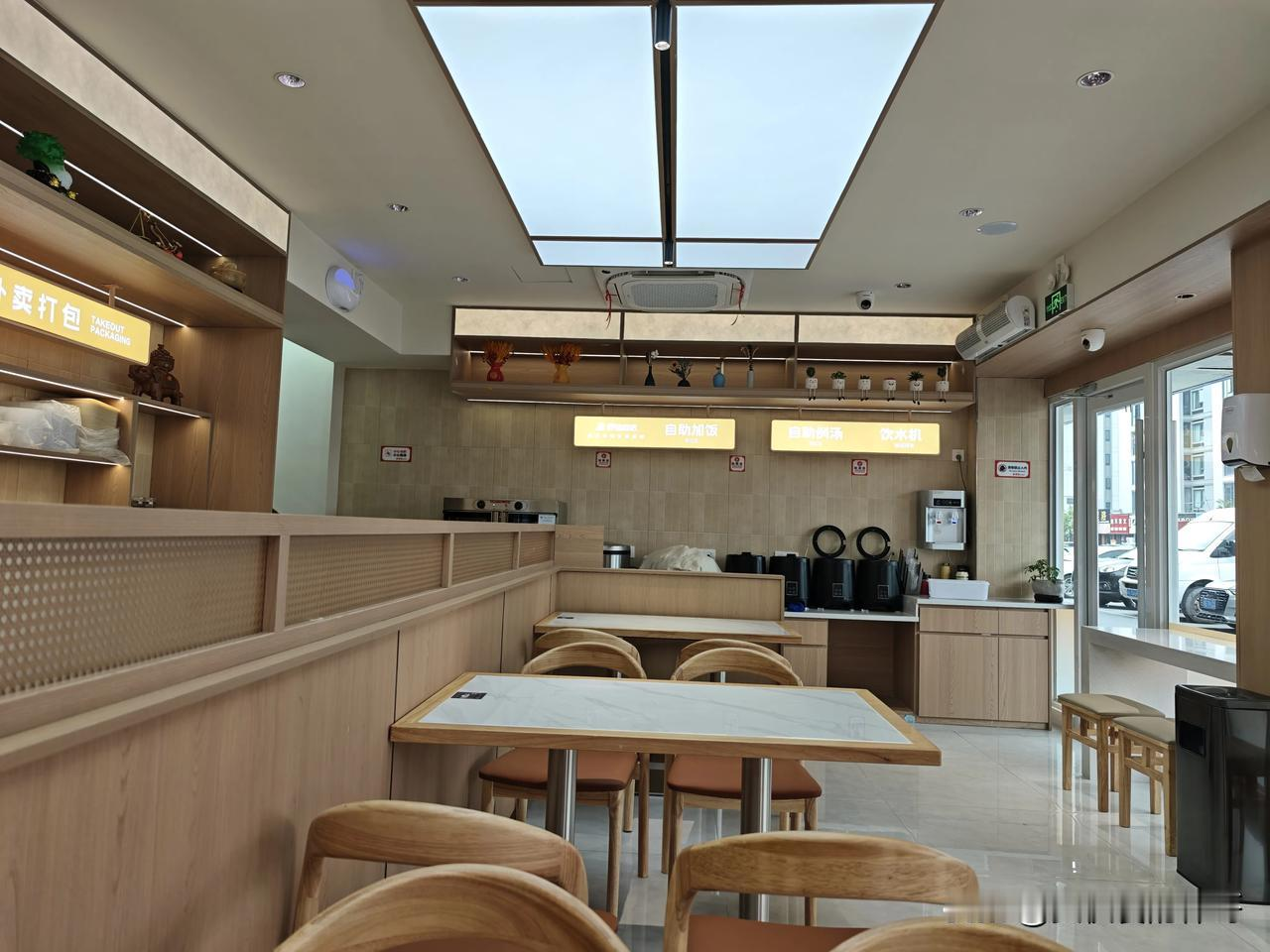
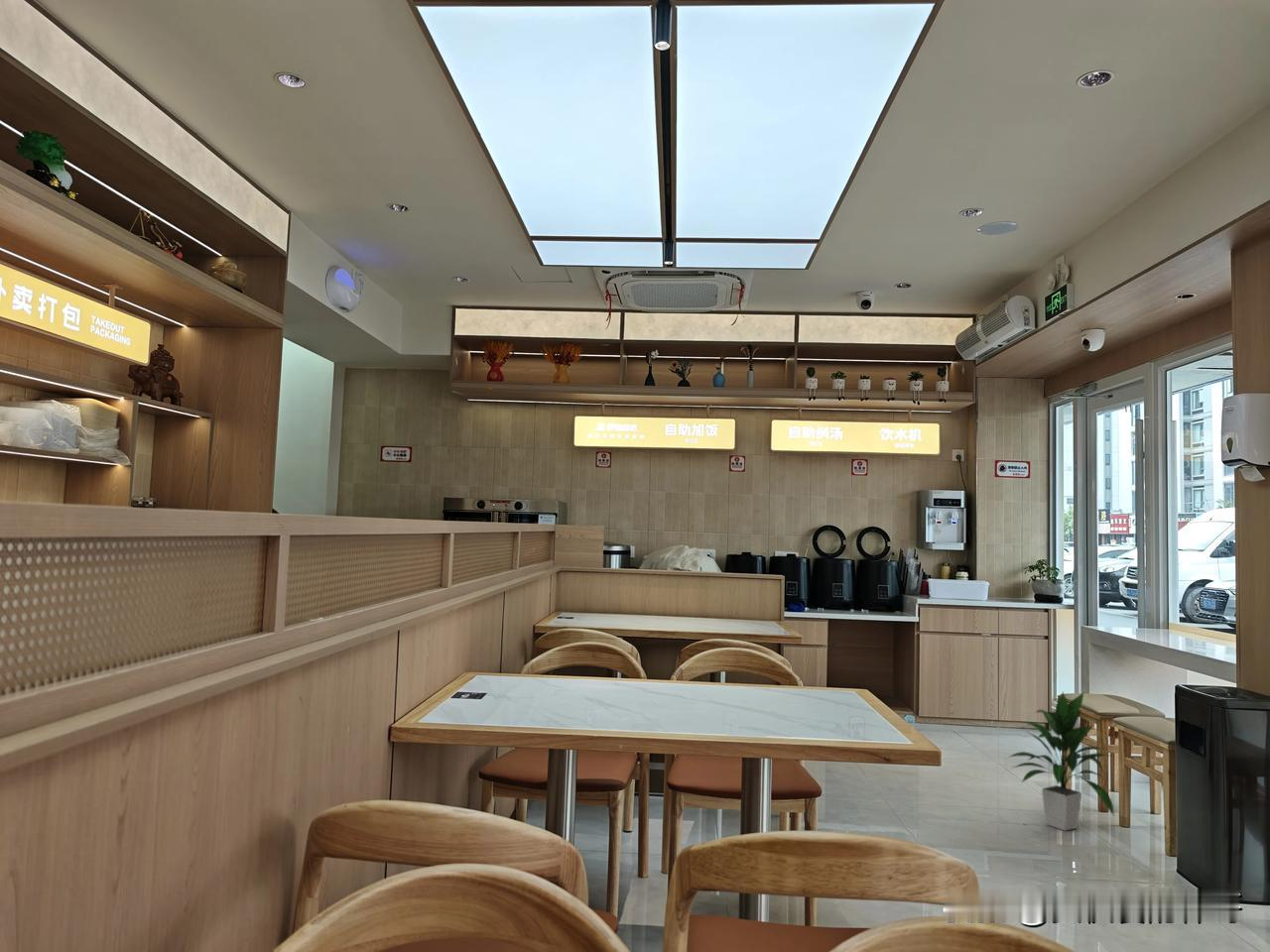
+ indoor plant [1006,690,1115,832]
